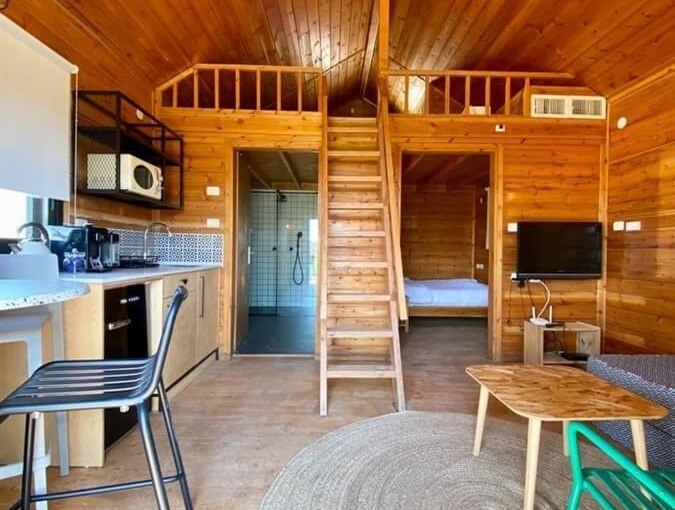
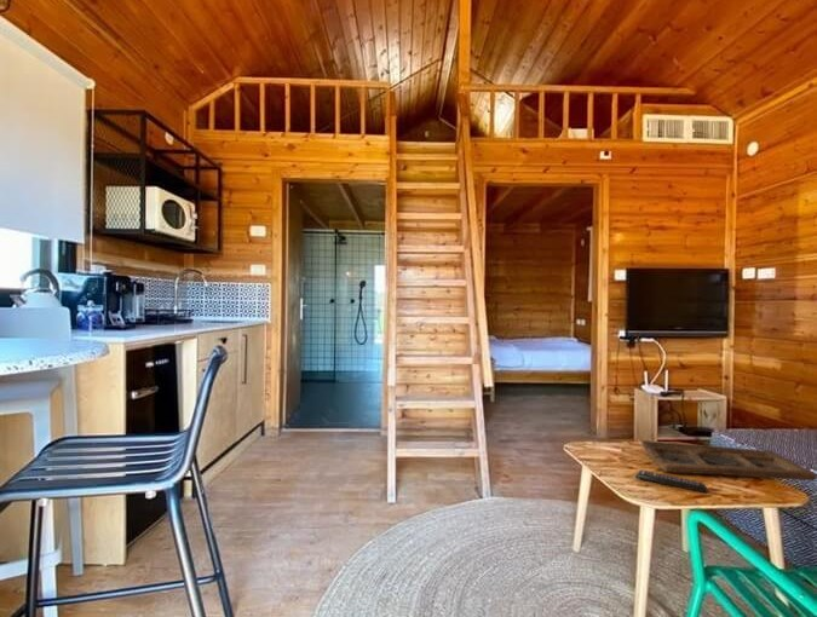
+ decorative tray [640,439,817,483]
+ remote control [634,469,708,494]
